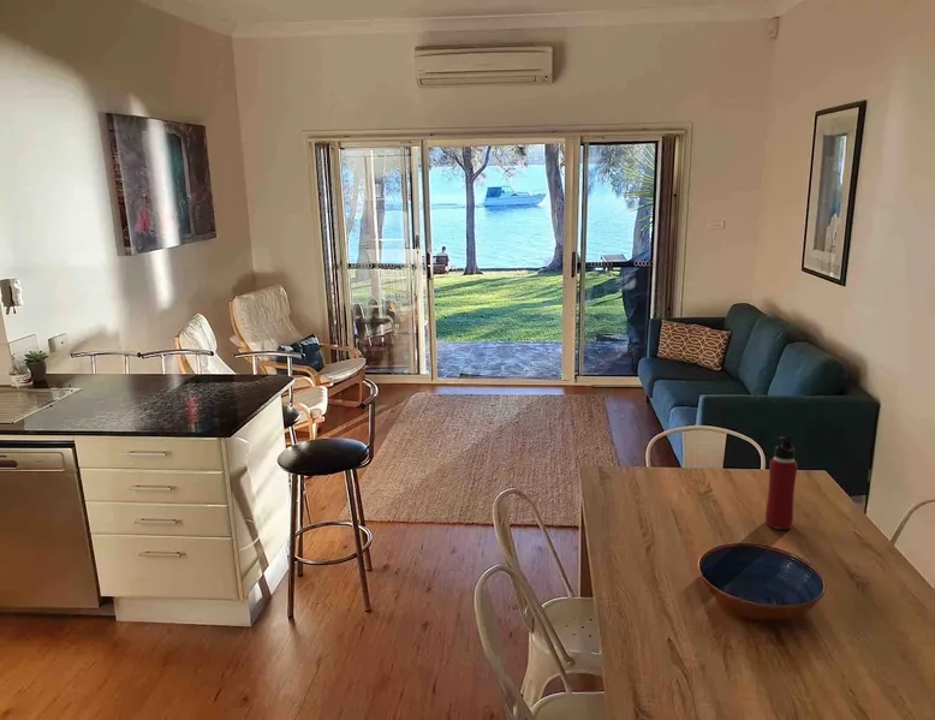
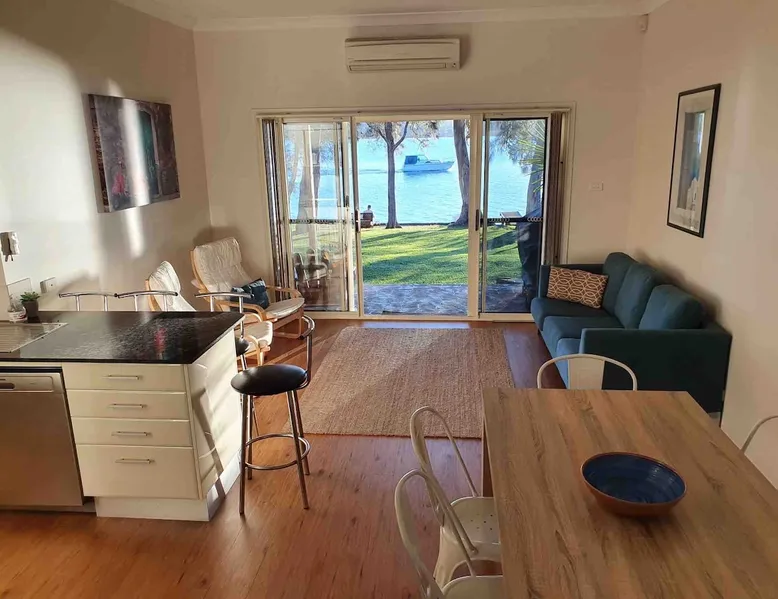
- water bottle [764,434,799,530]
